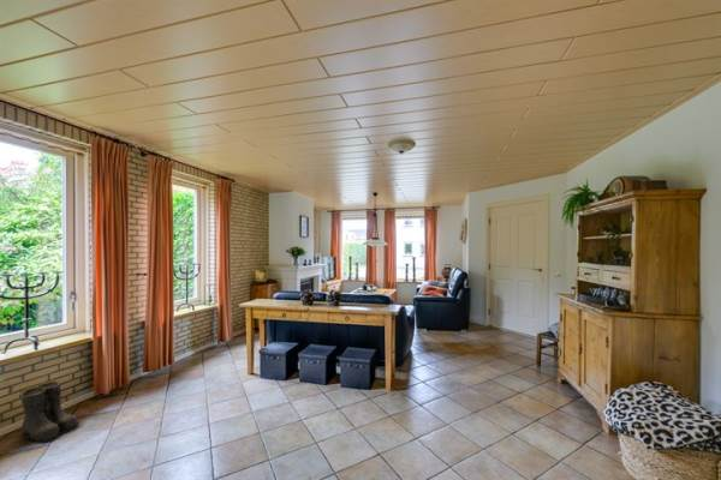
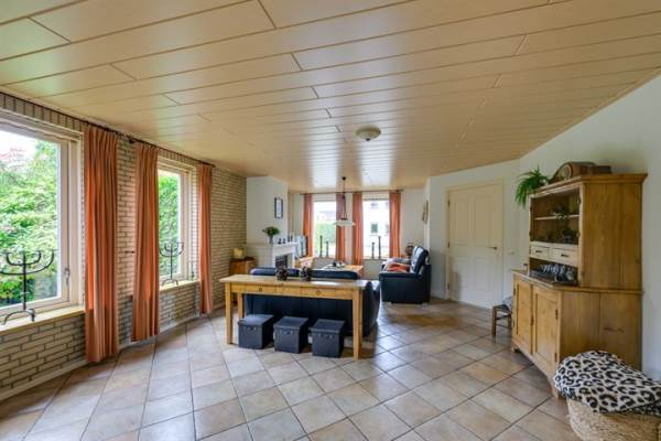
- boots [18,380,83,443]
